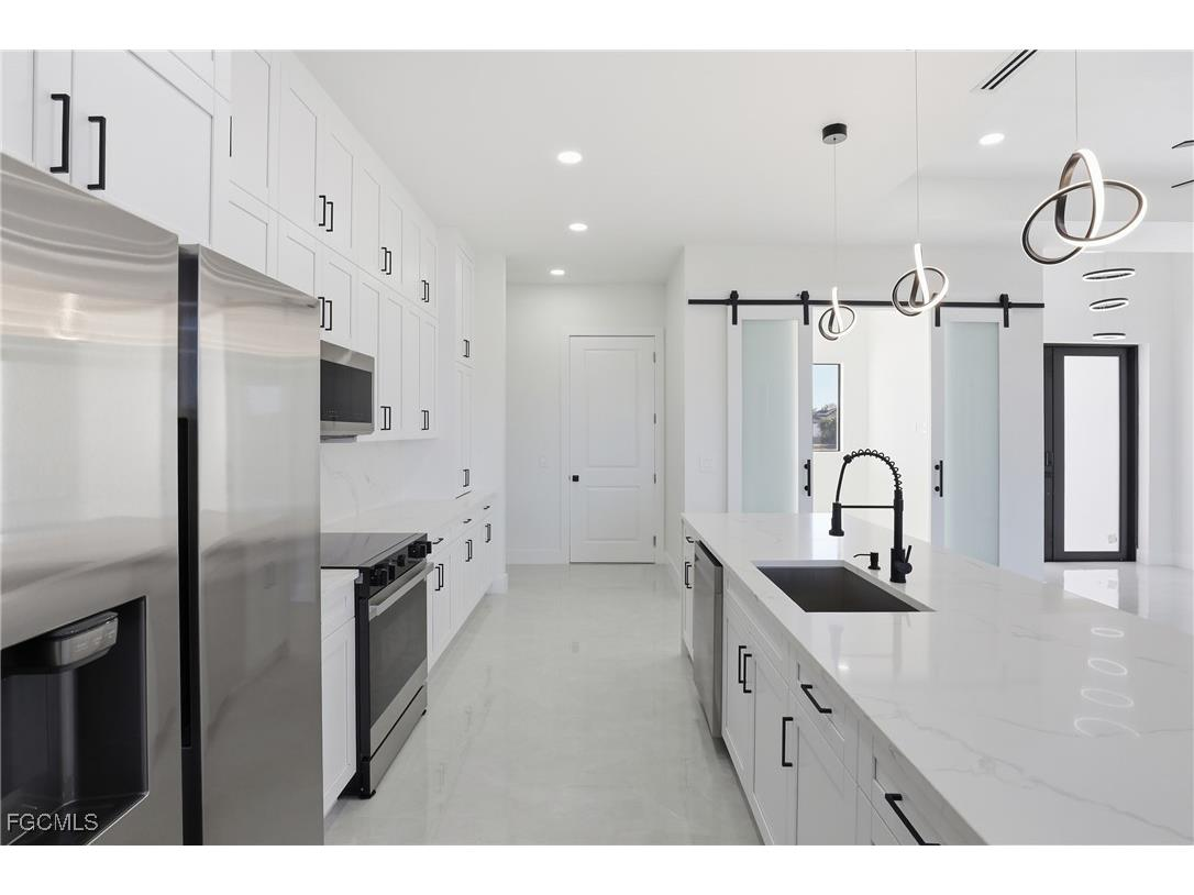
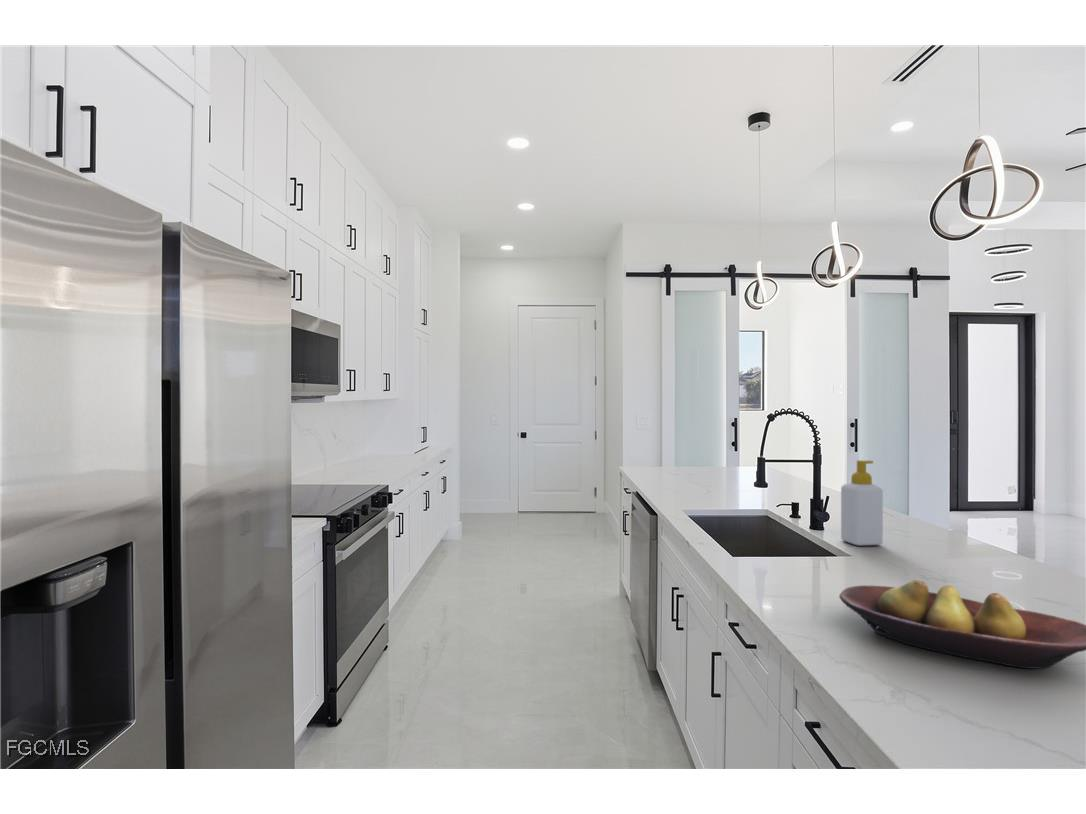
+ fruit bowl [838,579,1086,670]
+ soap bottle [840,459,884,546]
